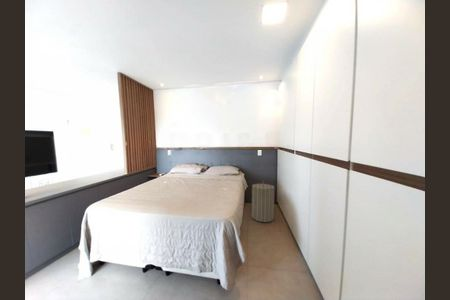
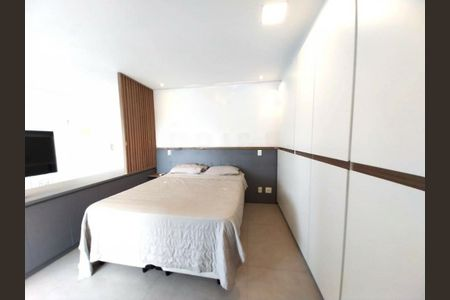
- laundry hamper [251,181,276,223]
